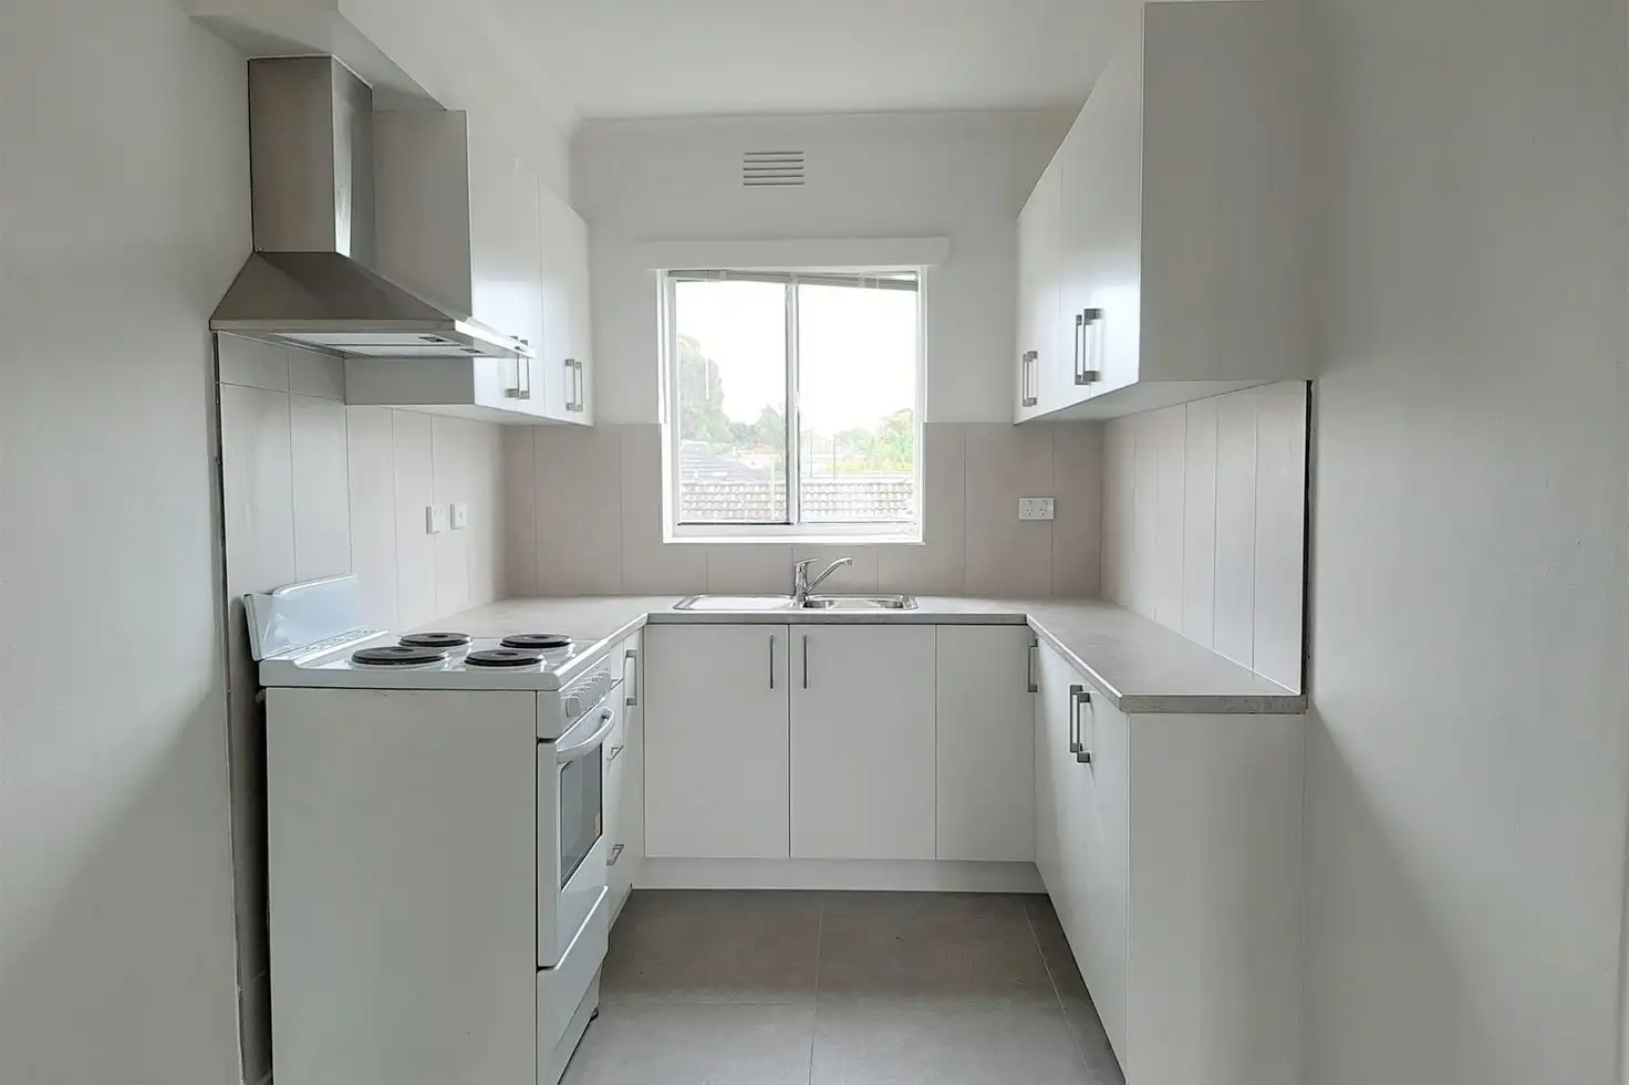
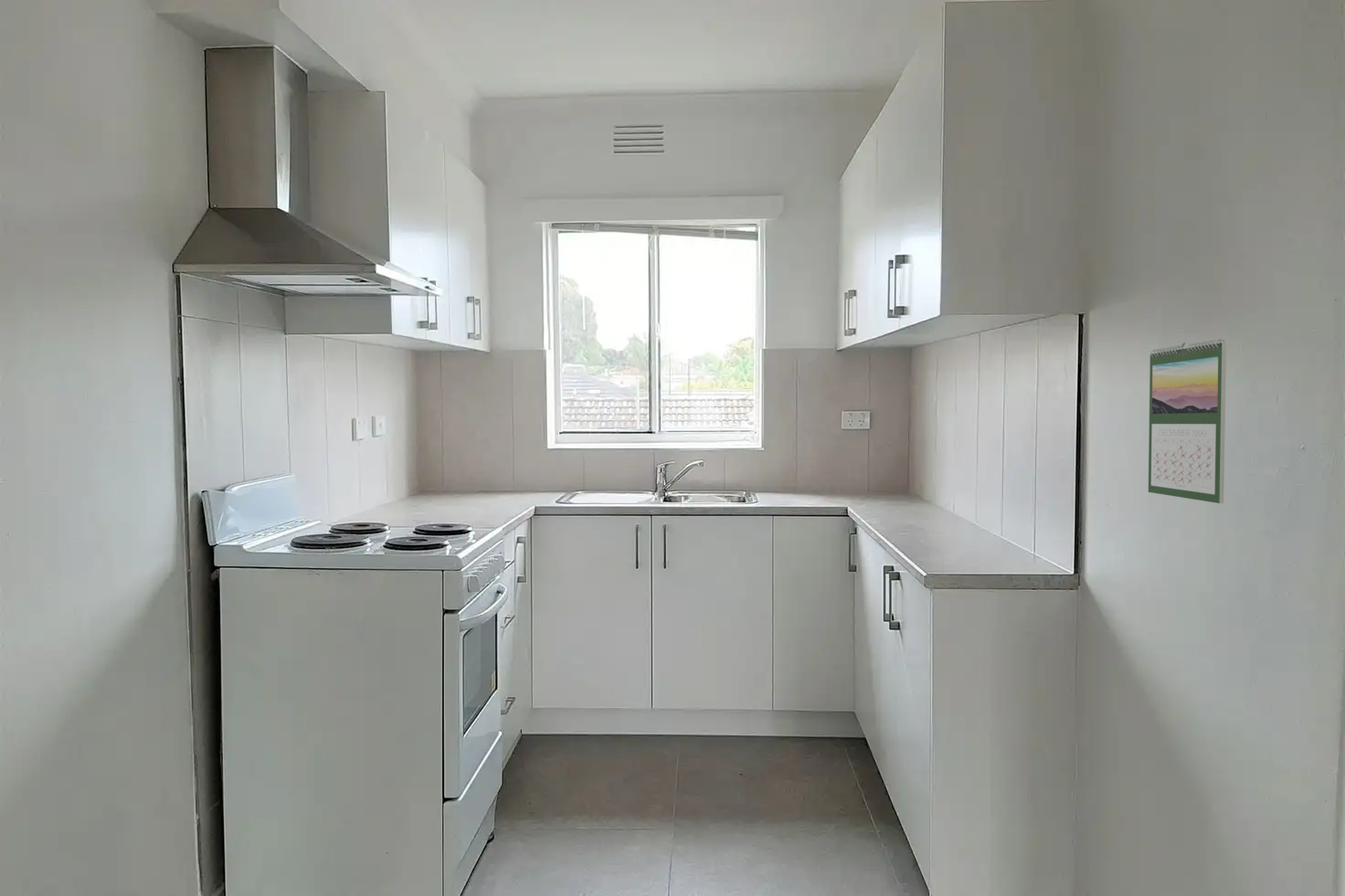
+ calendar [1148,337,1227,504]
